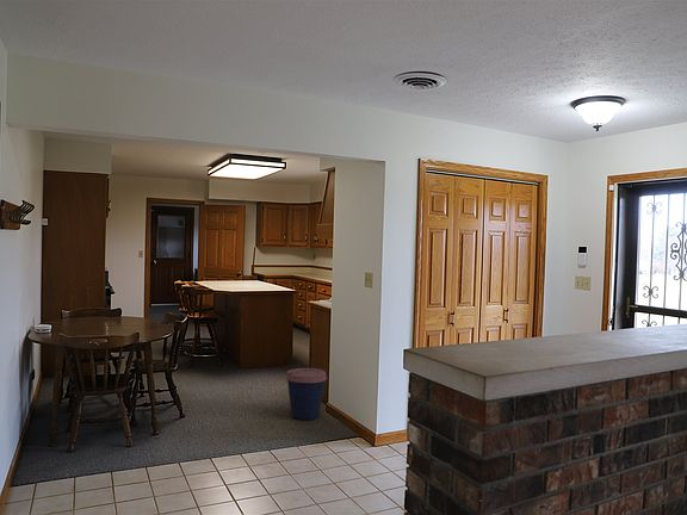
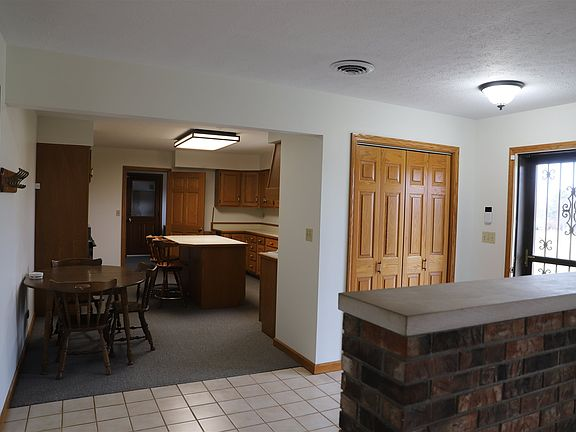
- coffee cup [285,367,328,421]
